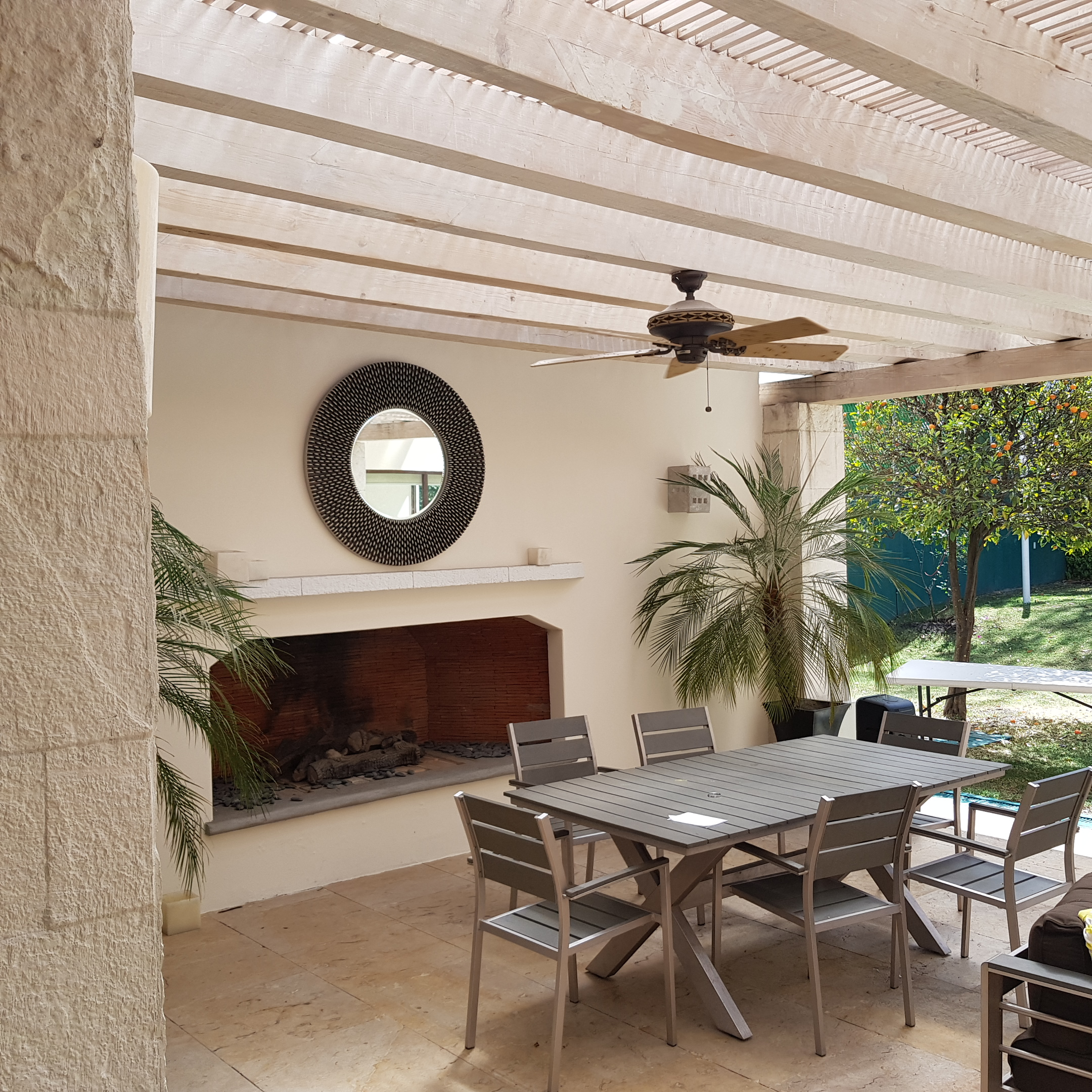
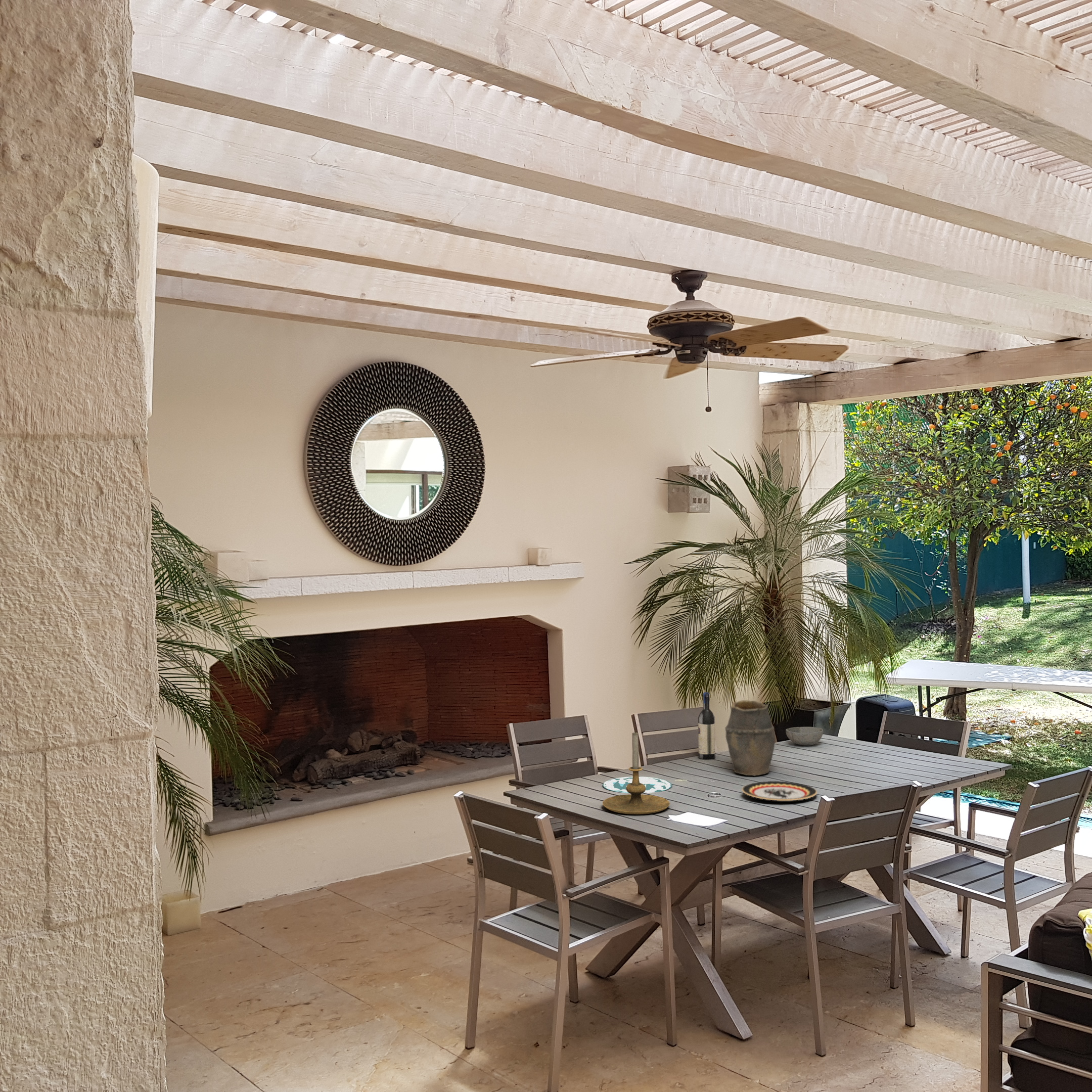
+ vase [724,700,776,777]
+ wine bottle [698,692,716,760]
+ plate [742,781,818,801]
+ plate [602,776,672,793]
+ candle holder [602,732,670,815]
+ bowl [785,726,824,746]
